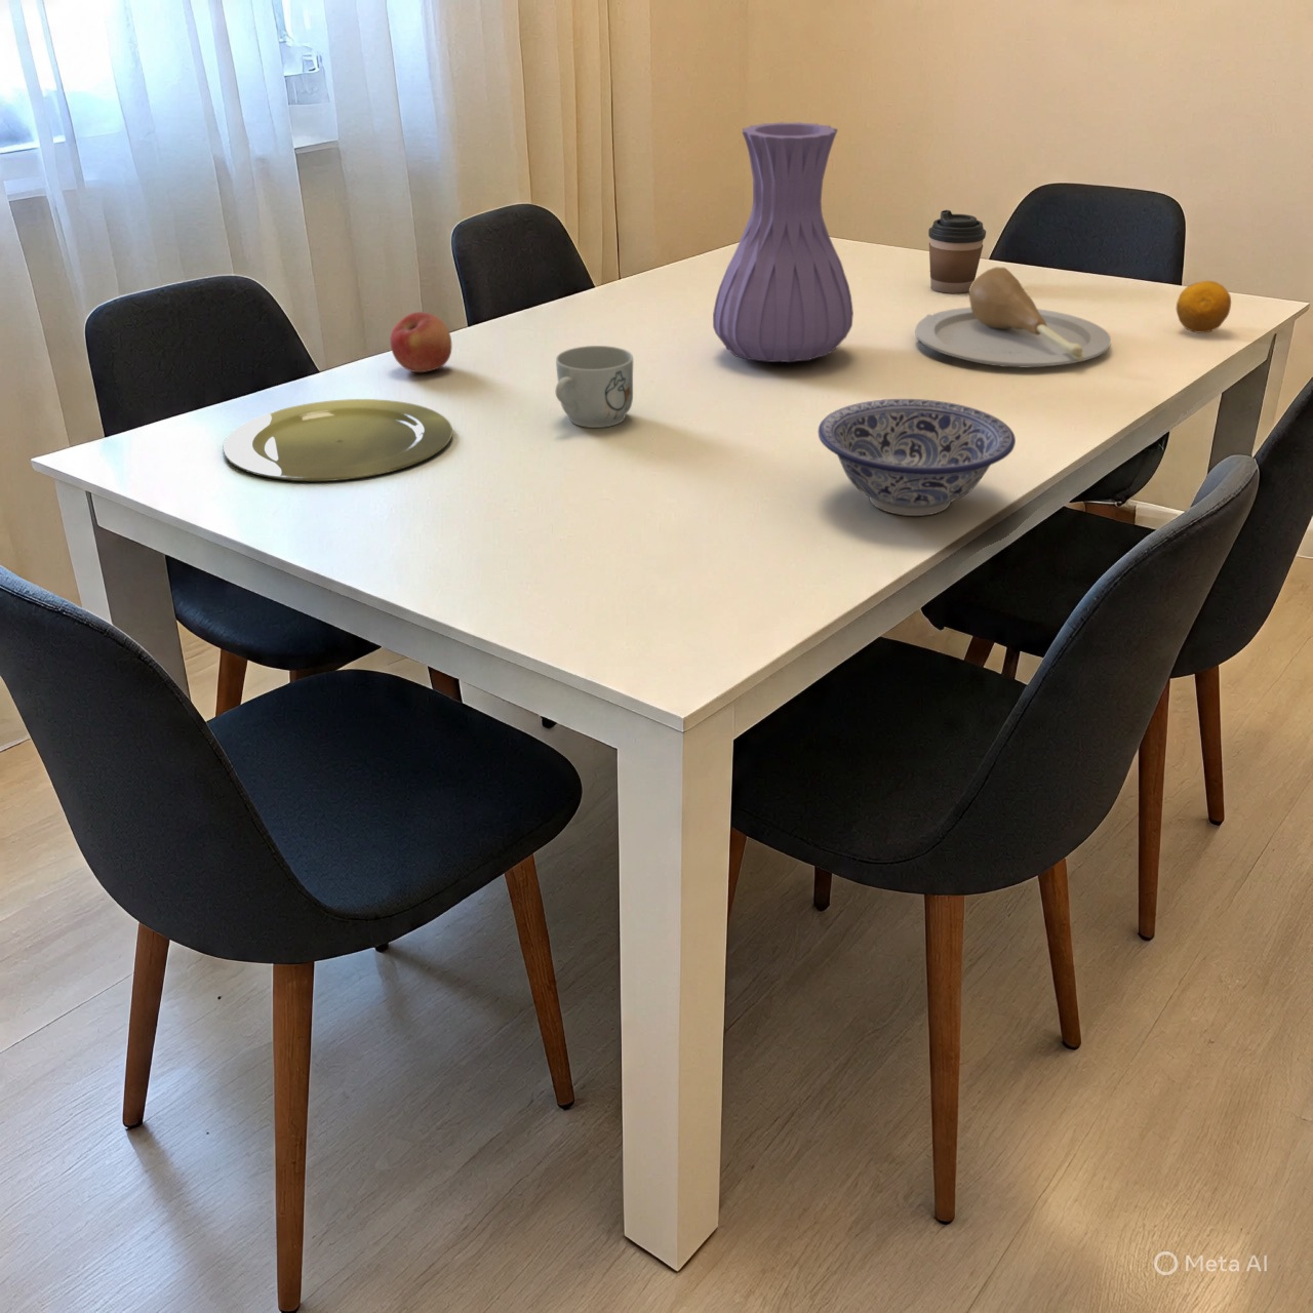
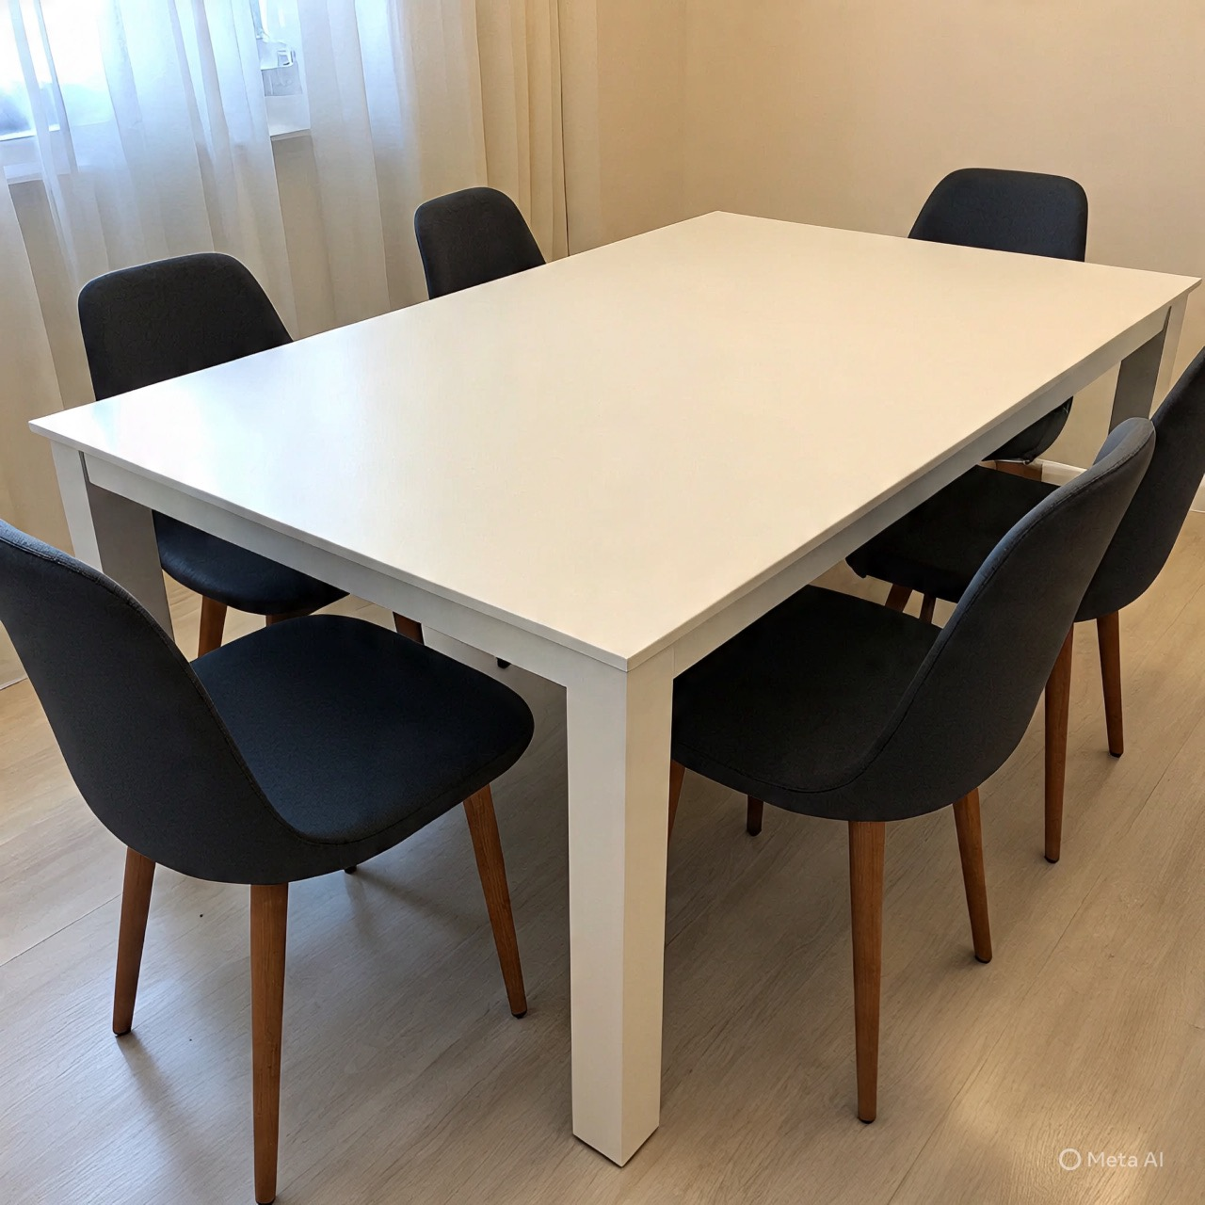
- lemon [1176,280,1232,333]
- vase [712,121,855,363]
- plate [221,398,453,482]
- plate [914,266,1112,368]
- coffee cup [927,209,987,295]
- apple [388,310,453,374]
- bowl [816,398,1016,517]
- mug [556,345,634,429]
